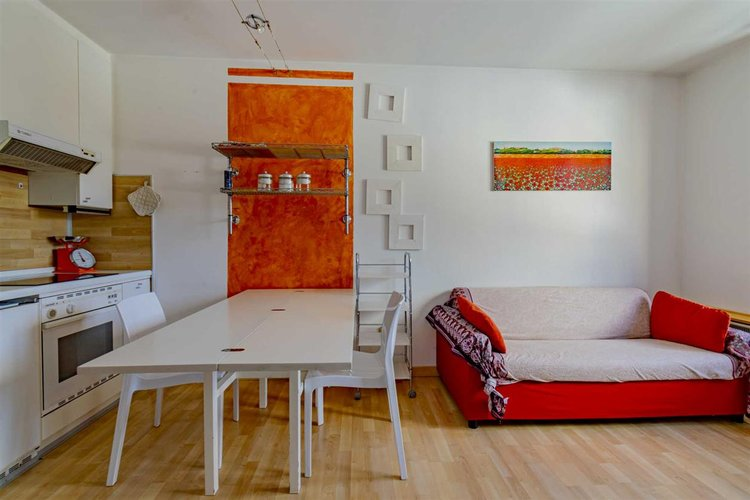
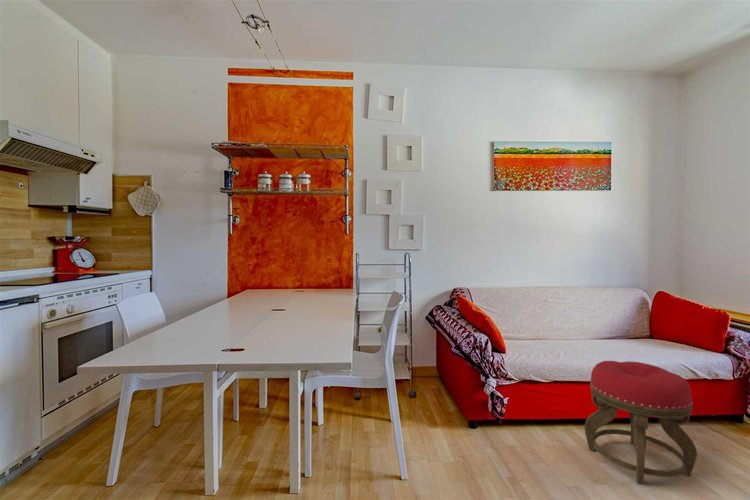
+ stool [584,360,698,485]
